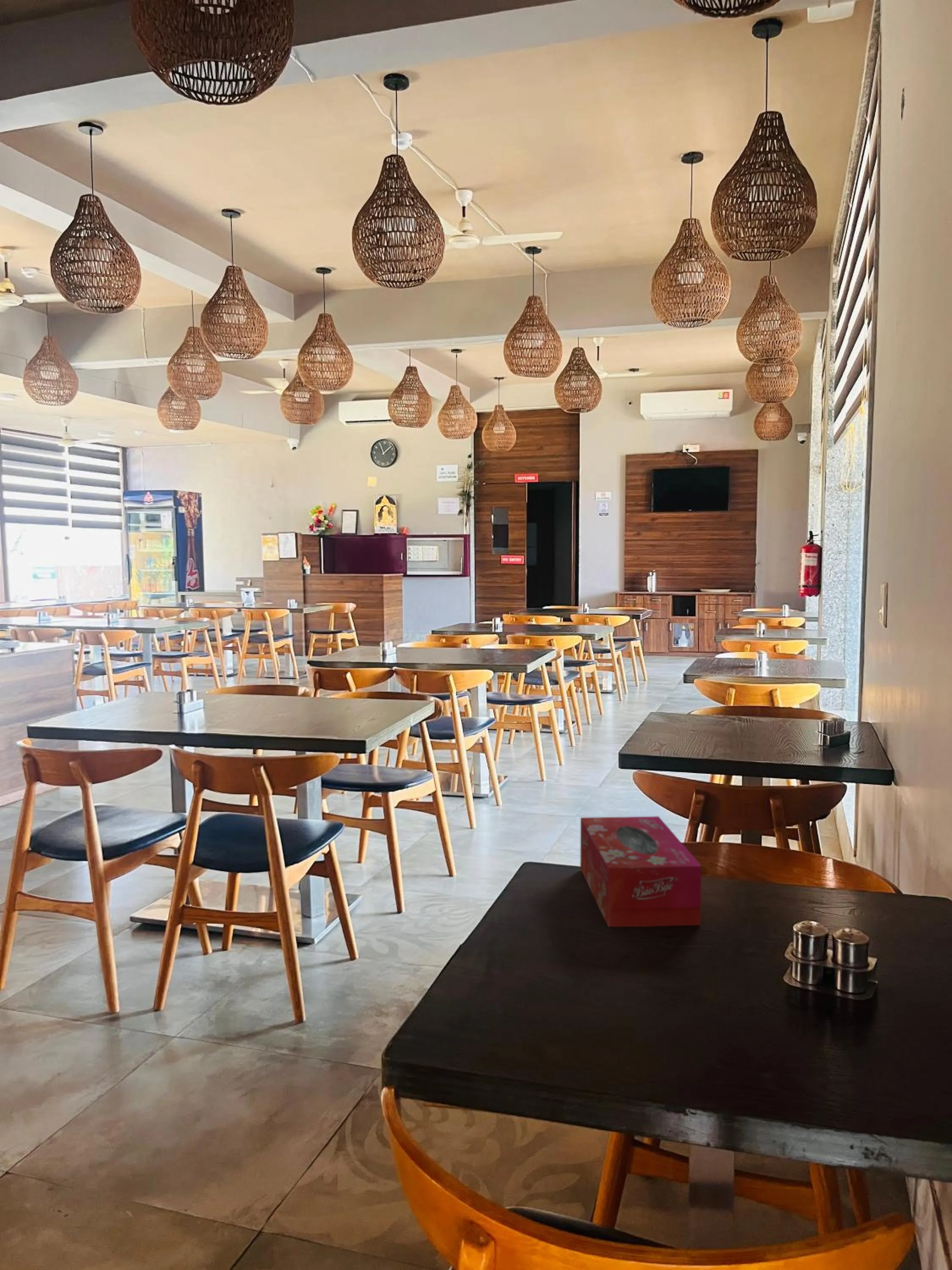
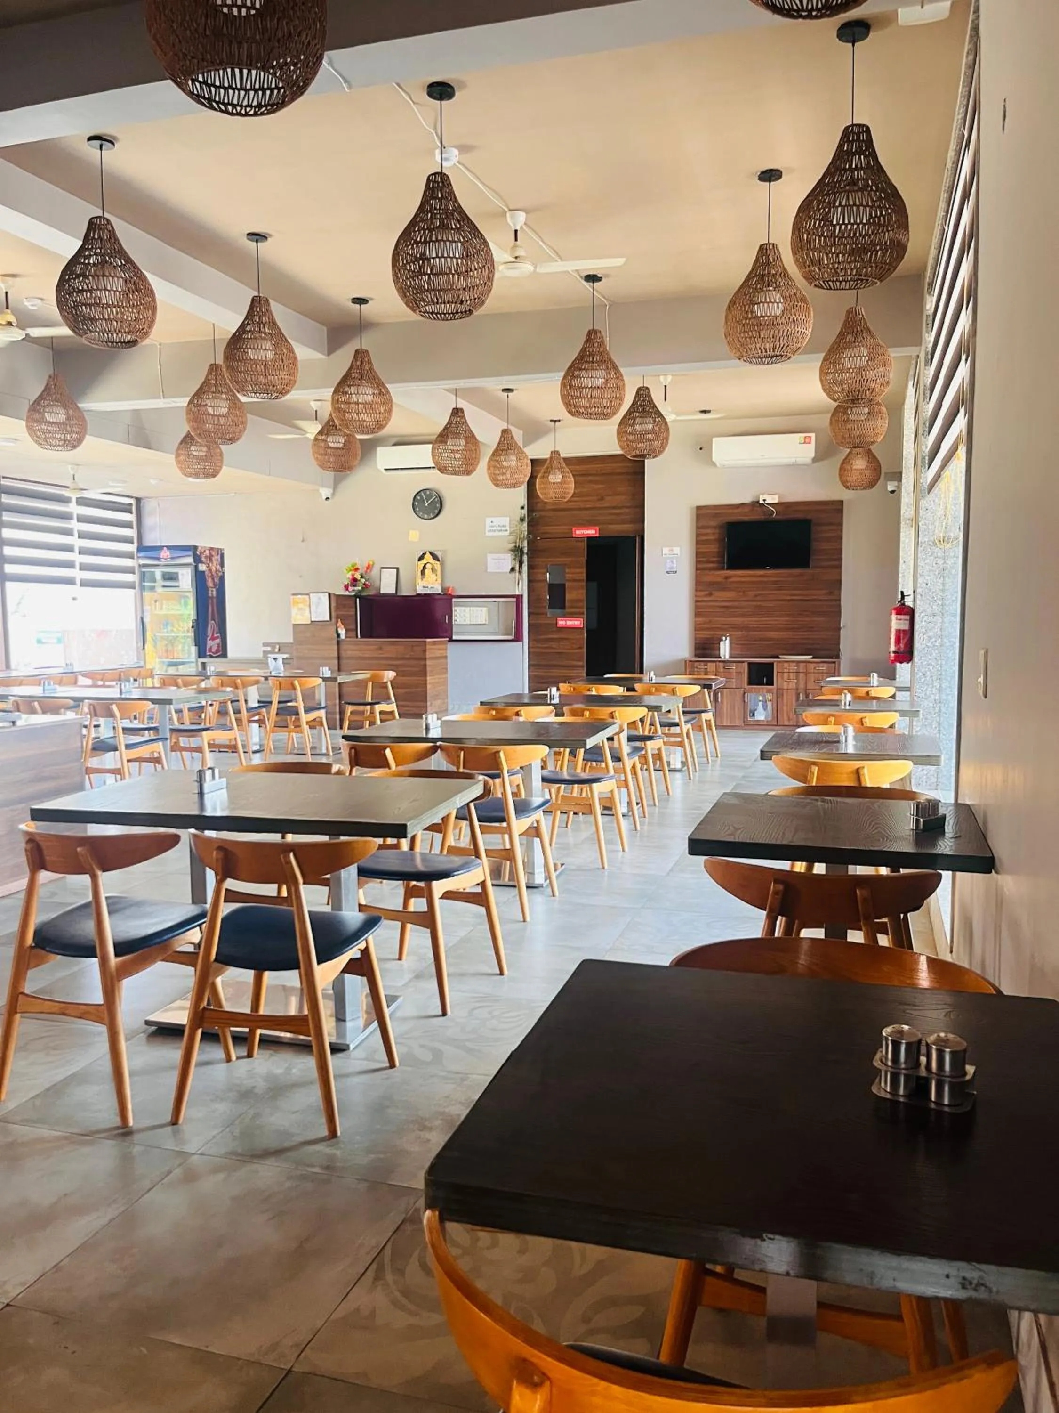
- tissue box [580,816,702,927]
